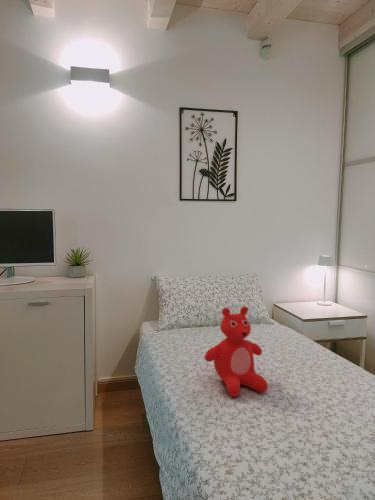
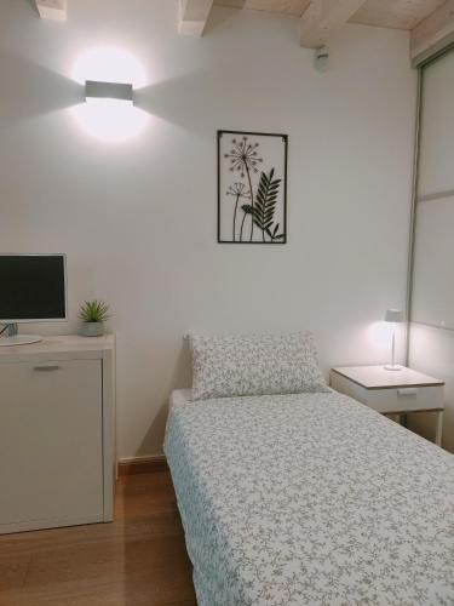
- teddy bear [204,305,269,398]
